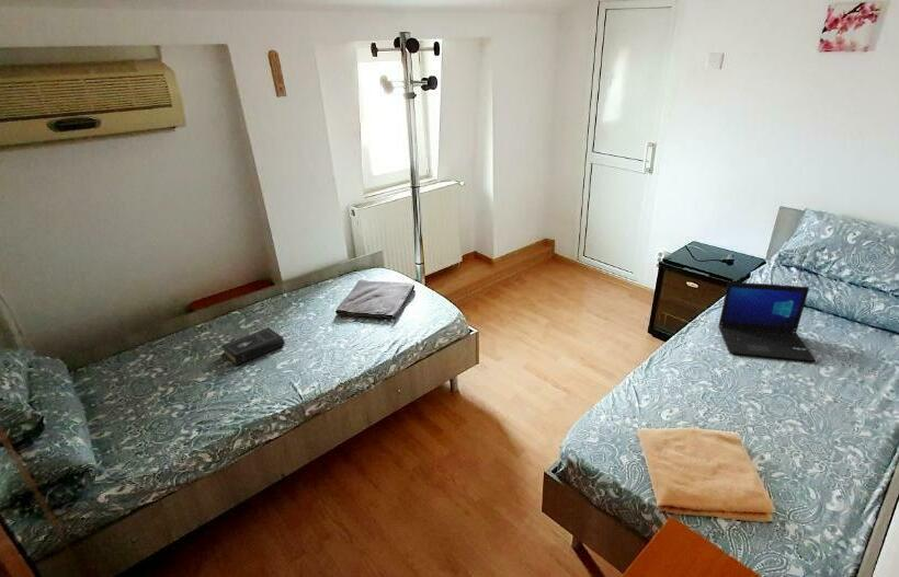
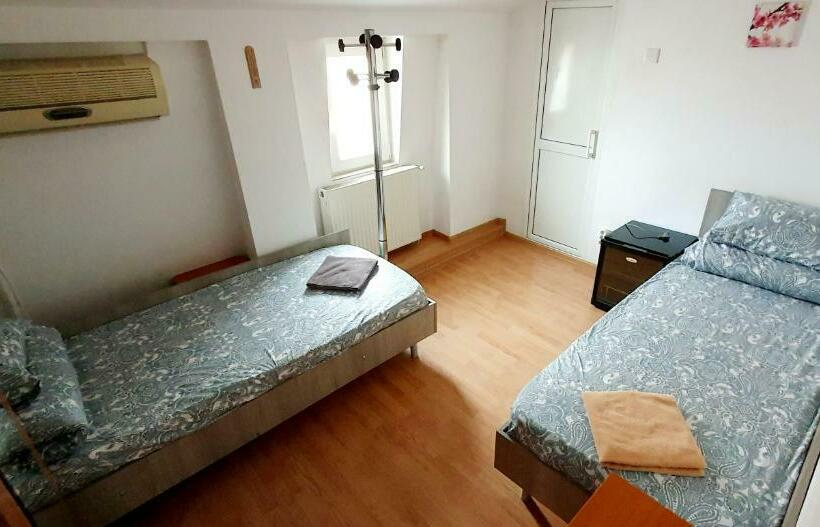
- book [220,326,286,367]
- laptop [717,280,817,362]
